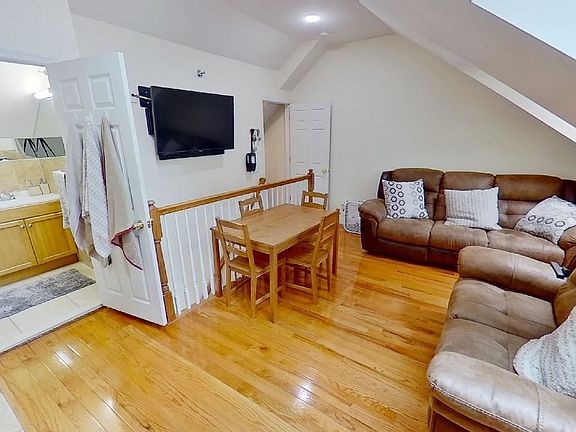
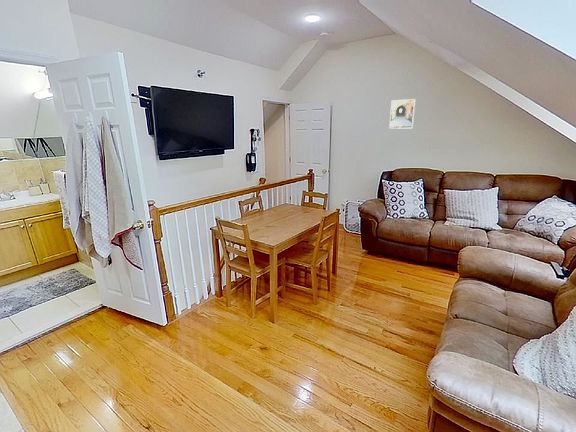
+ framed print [388,98,416,130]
